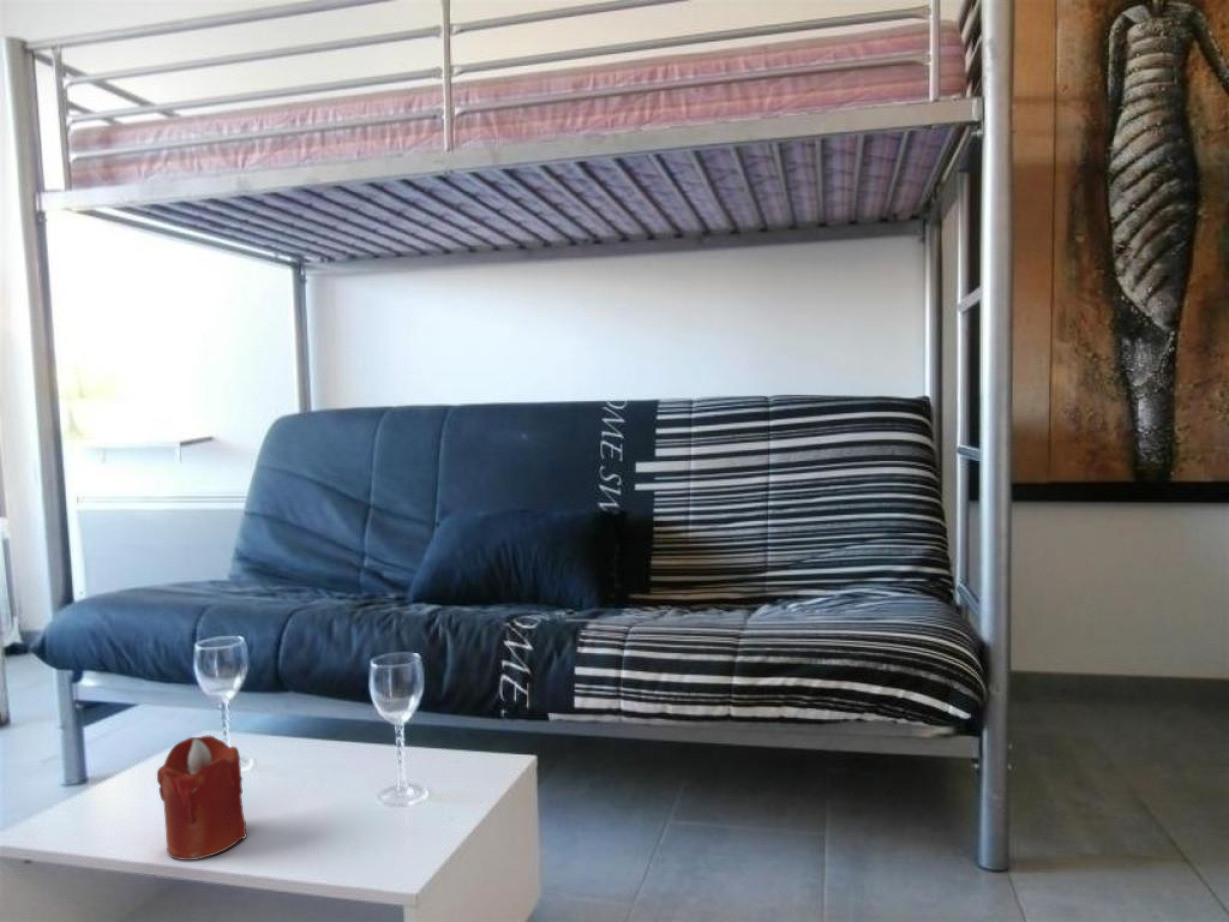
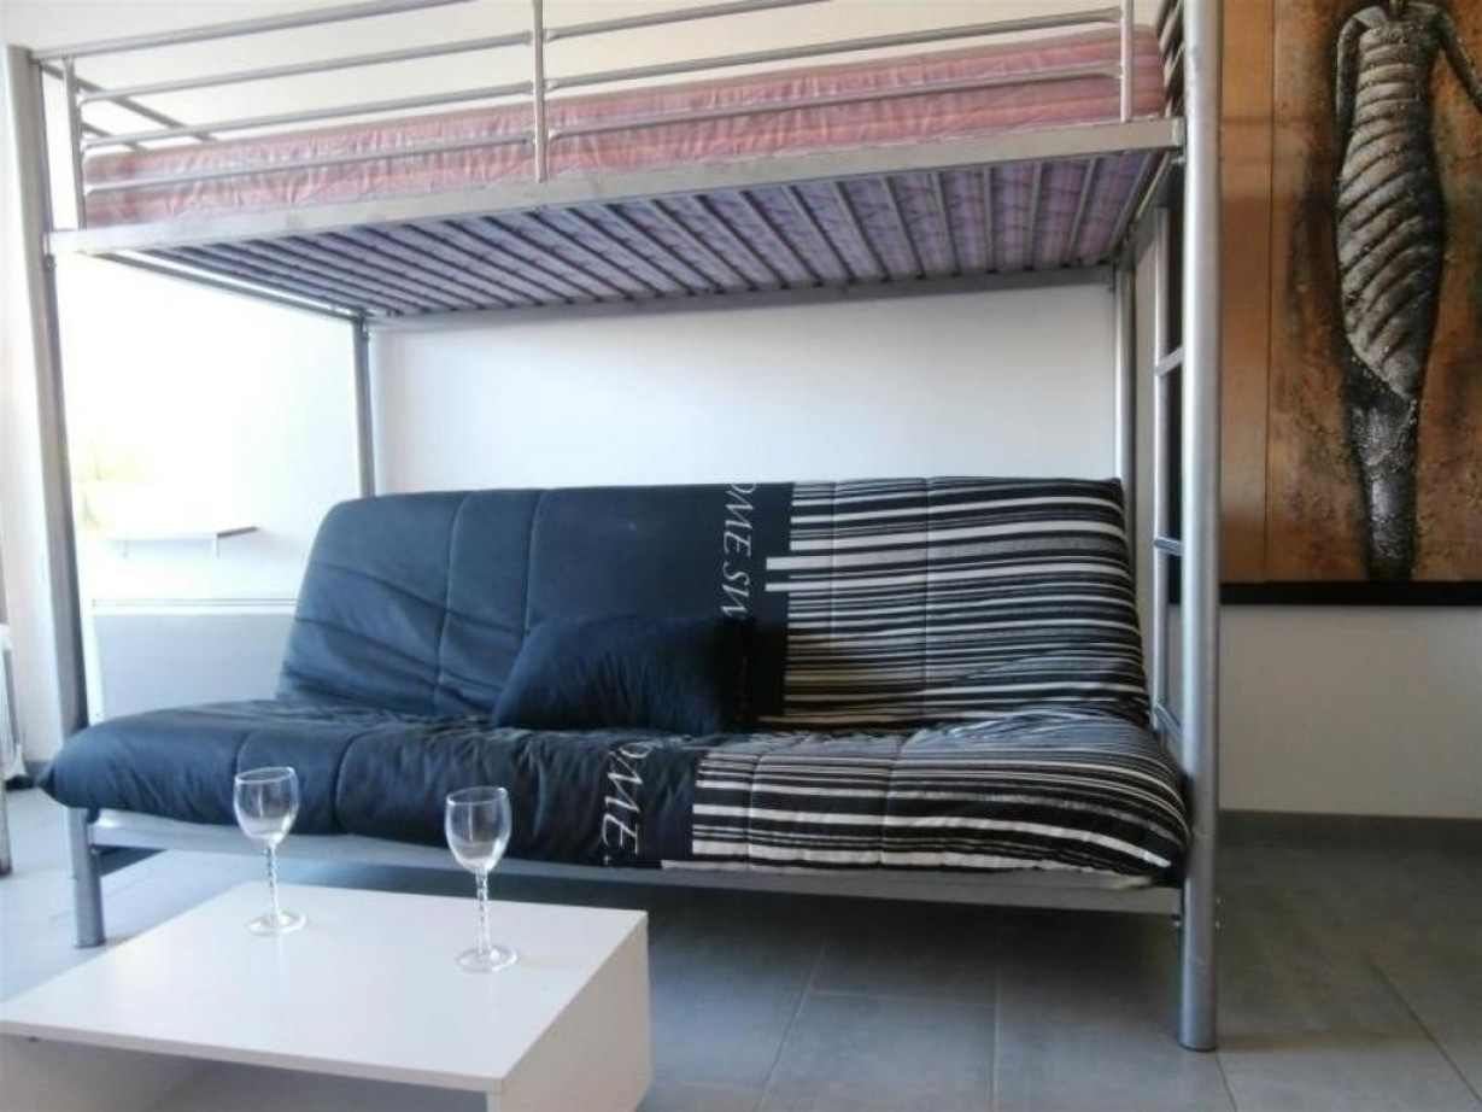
- candle [156,734,248,861]
